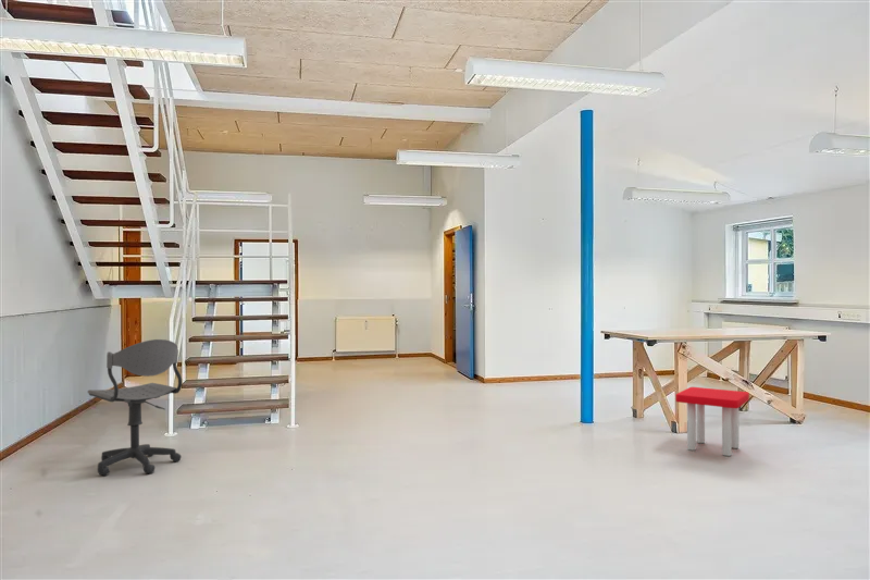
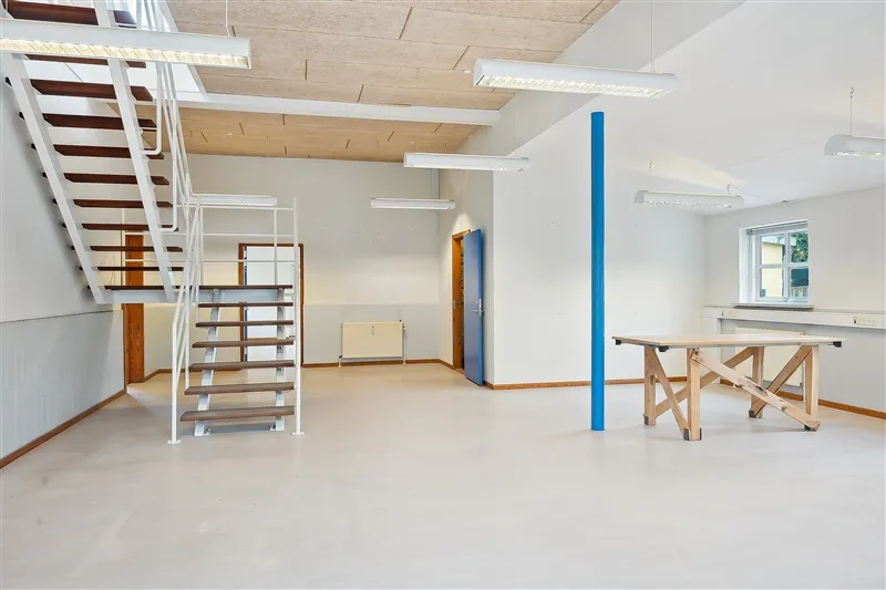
- stool [674,386,750,457]
- office chair [87,338,183,477]
